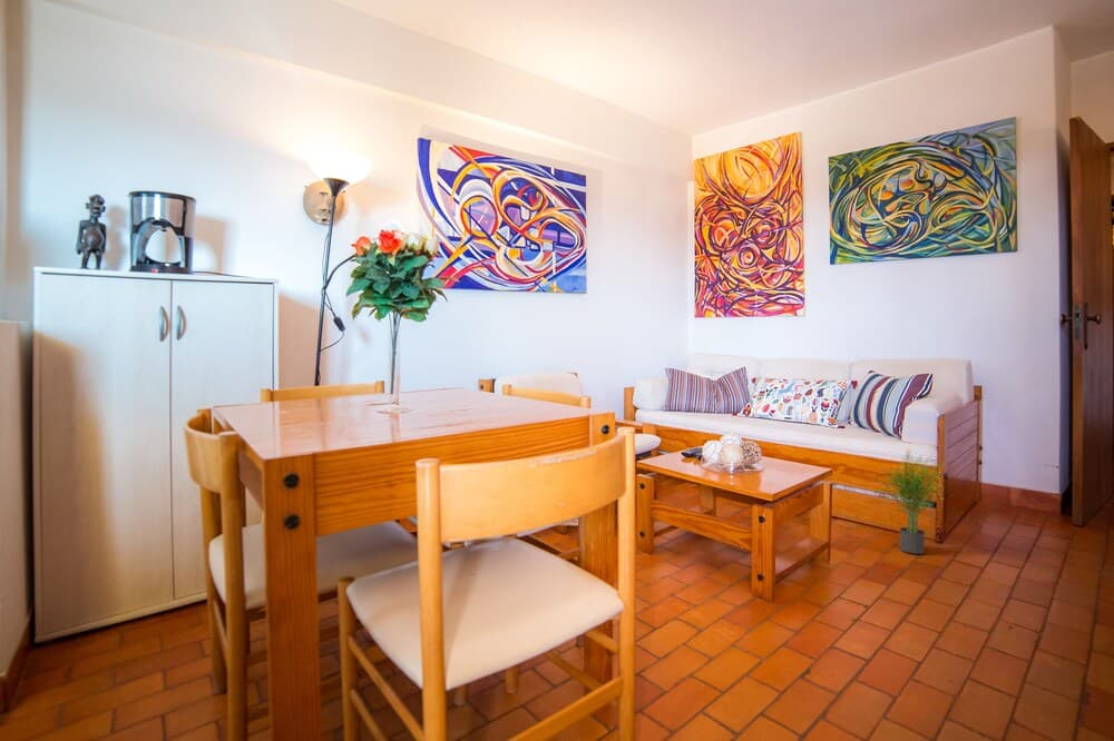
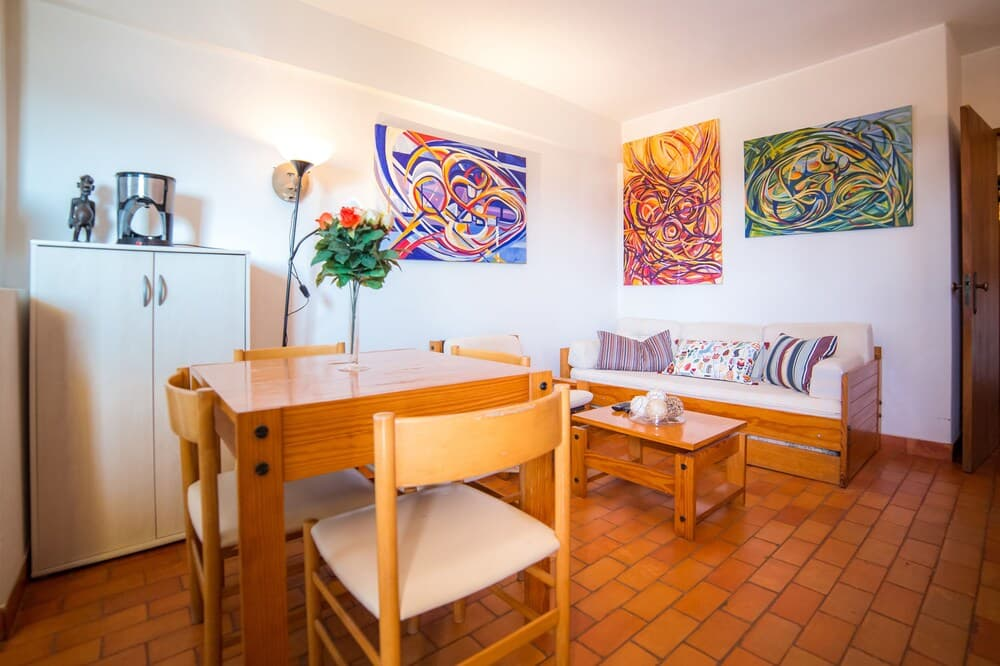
- potted plant [870,447,945,555]
